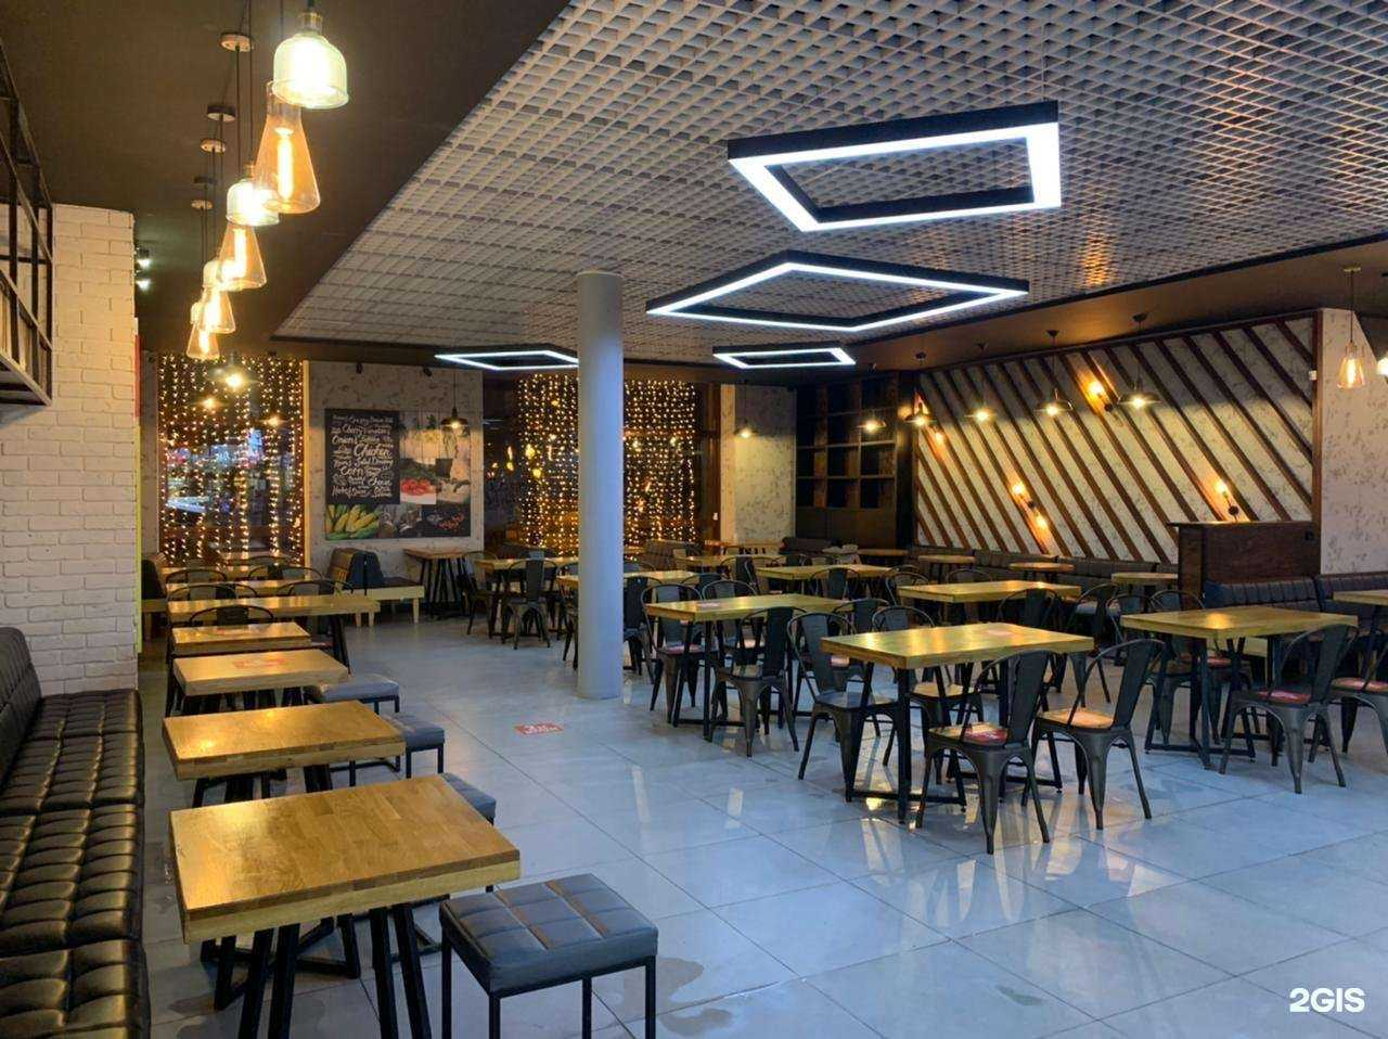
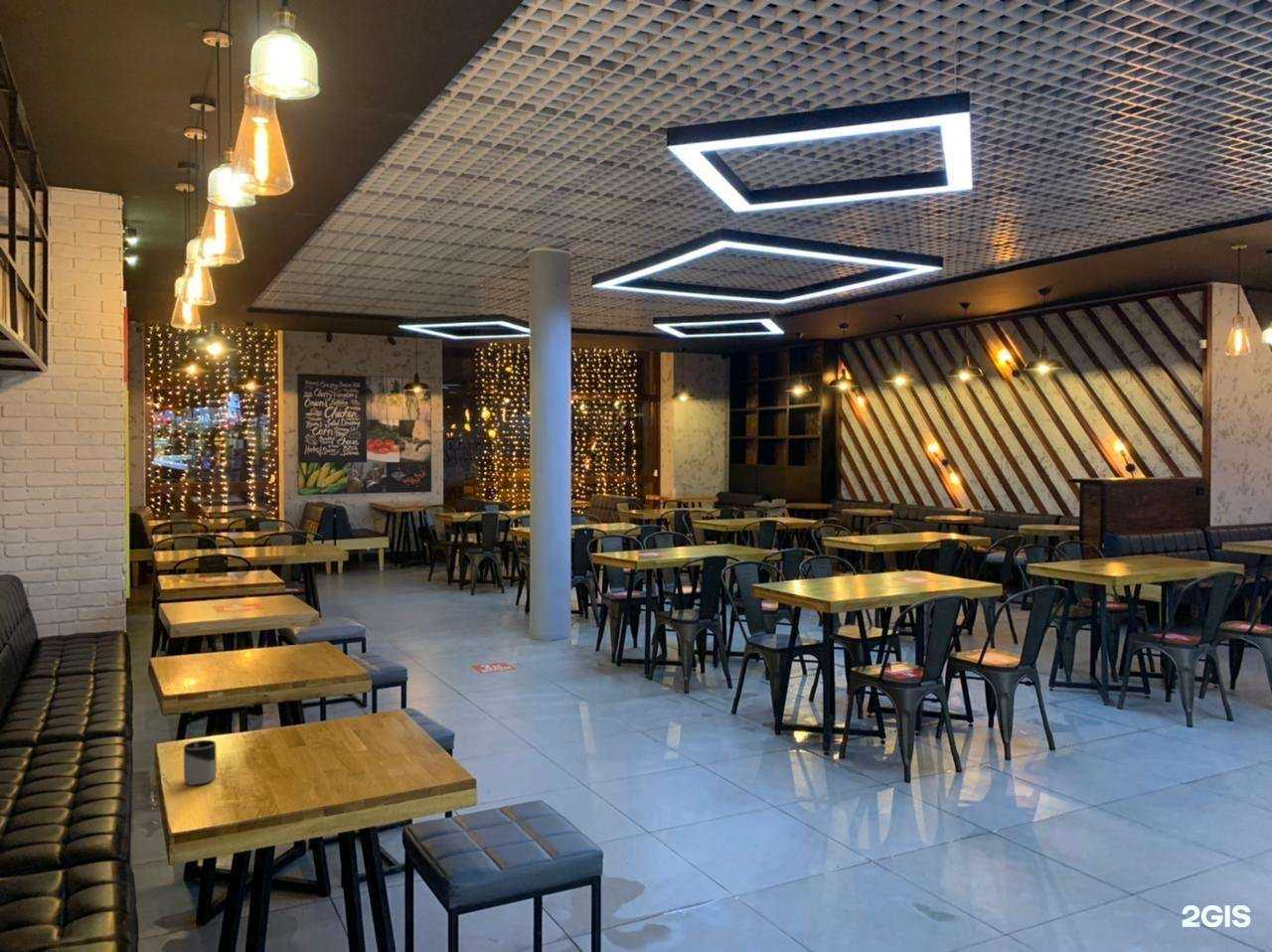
+ cup [183,739,218,786]
